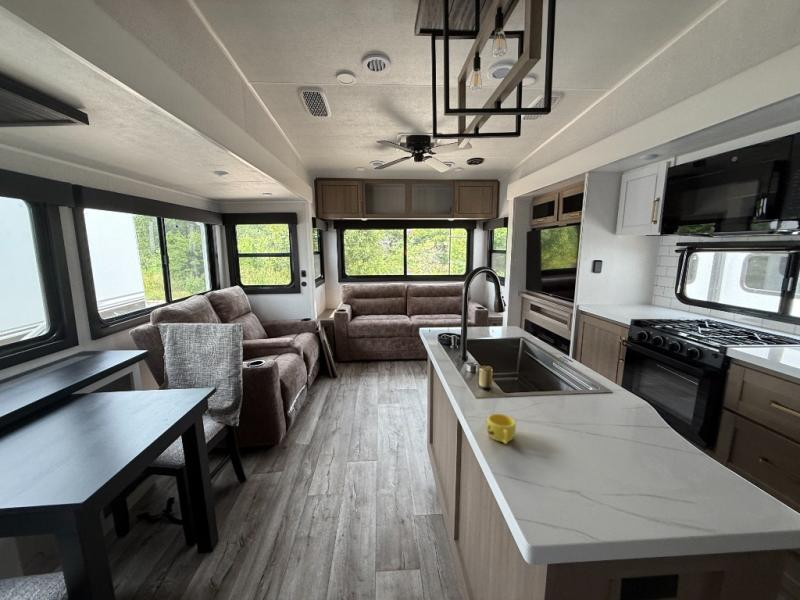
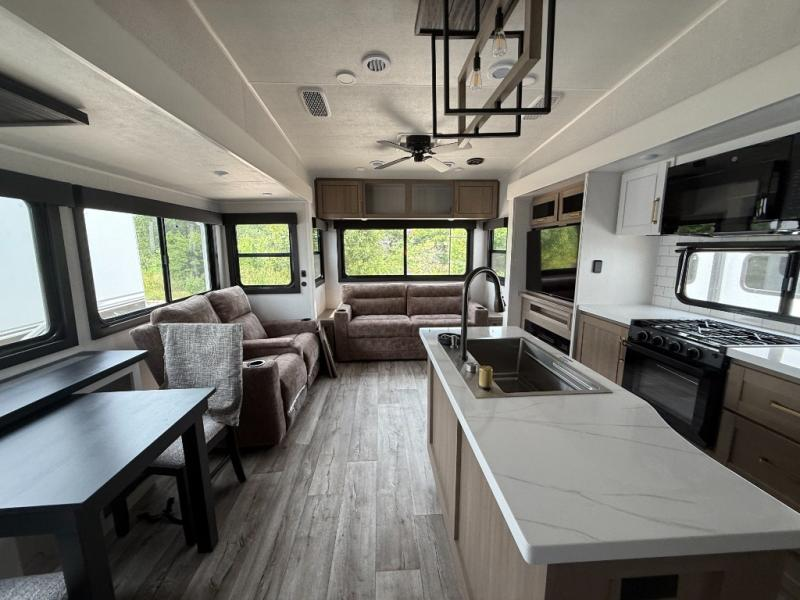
- cup [485,413,517,445]
